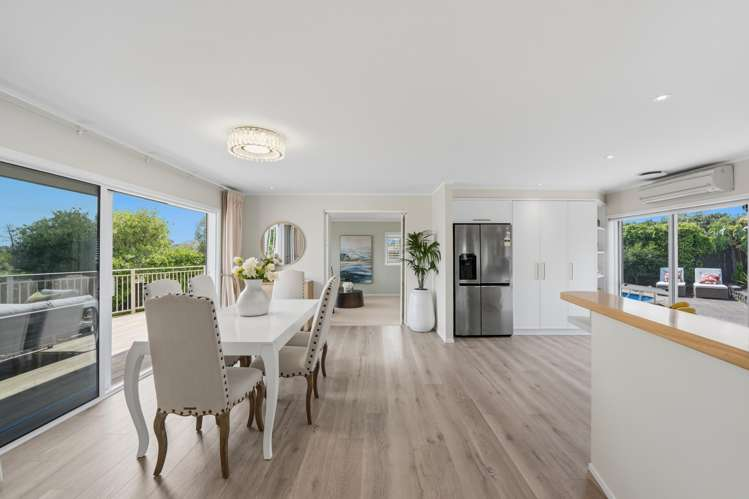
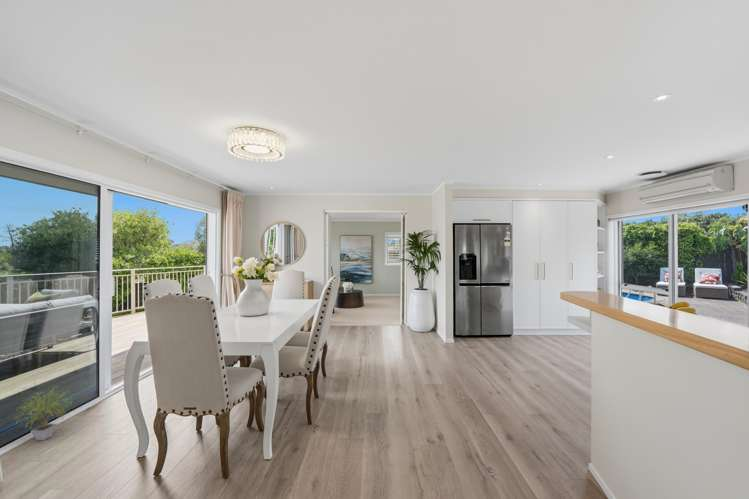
+ potted plant [13,385,75,441]
